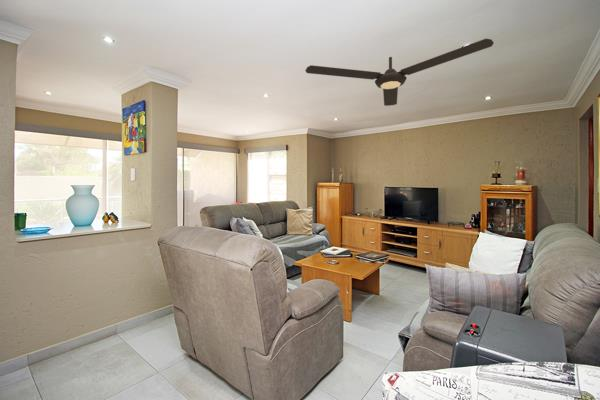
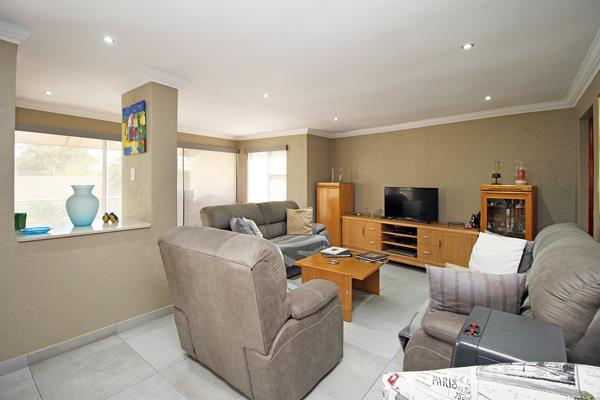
- ceiling fan [304,38,495,107]
